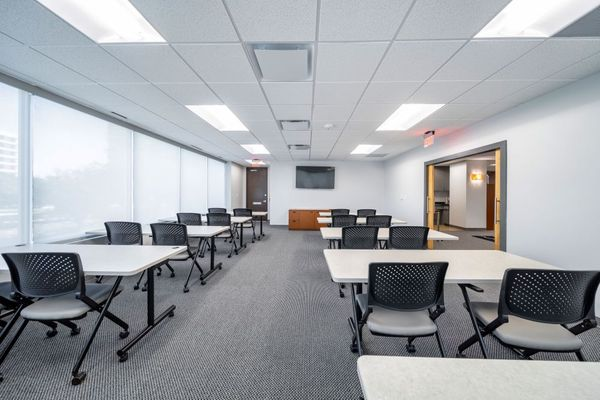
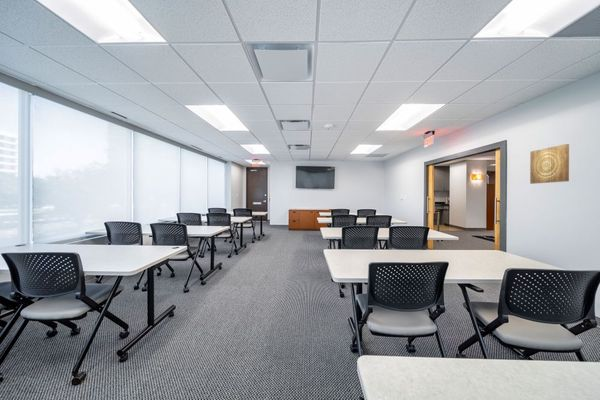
+ wall art [529,143,570,185]
